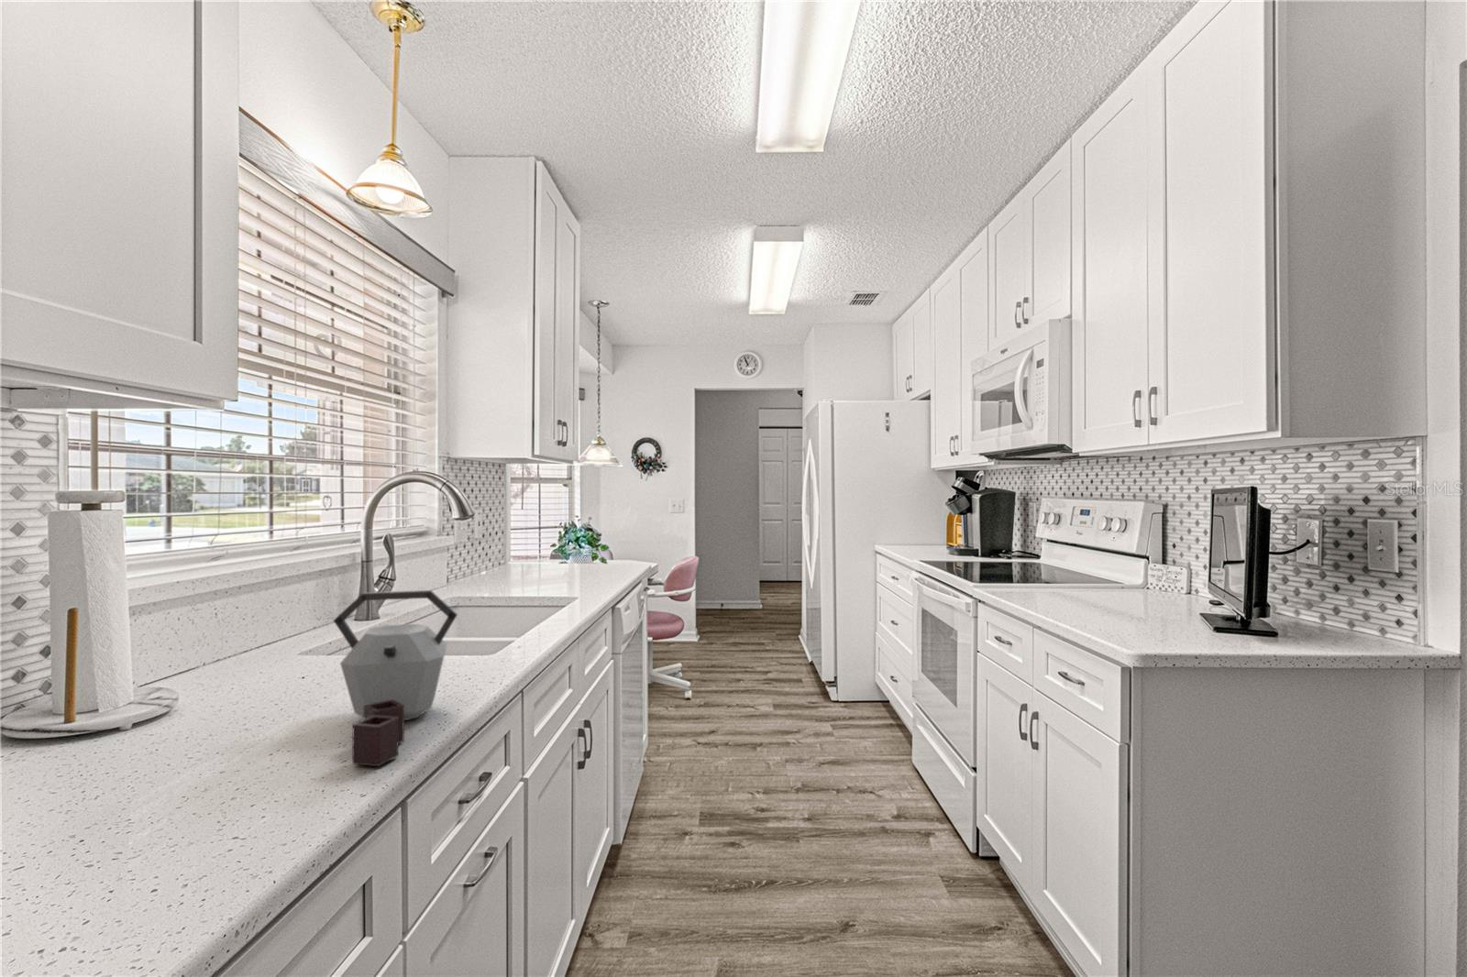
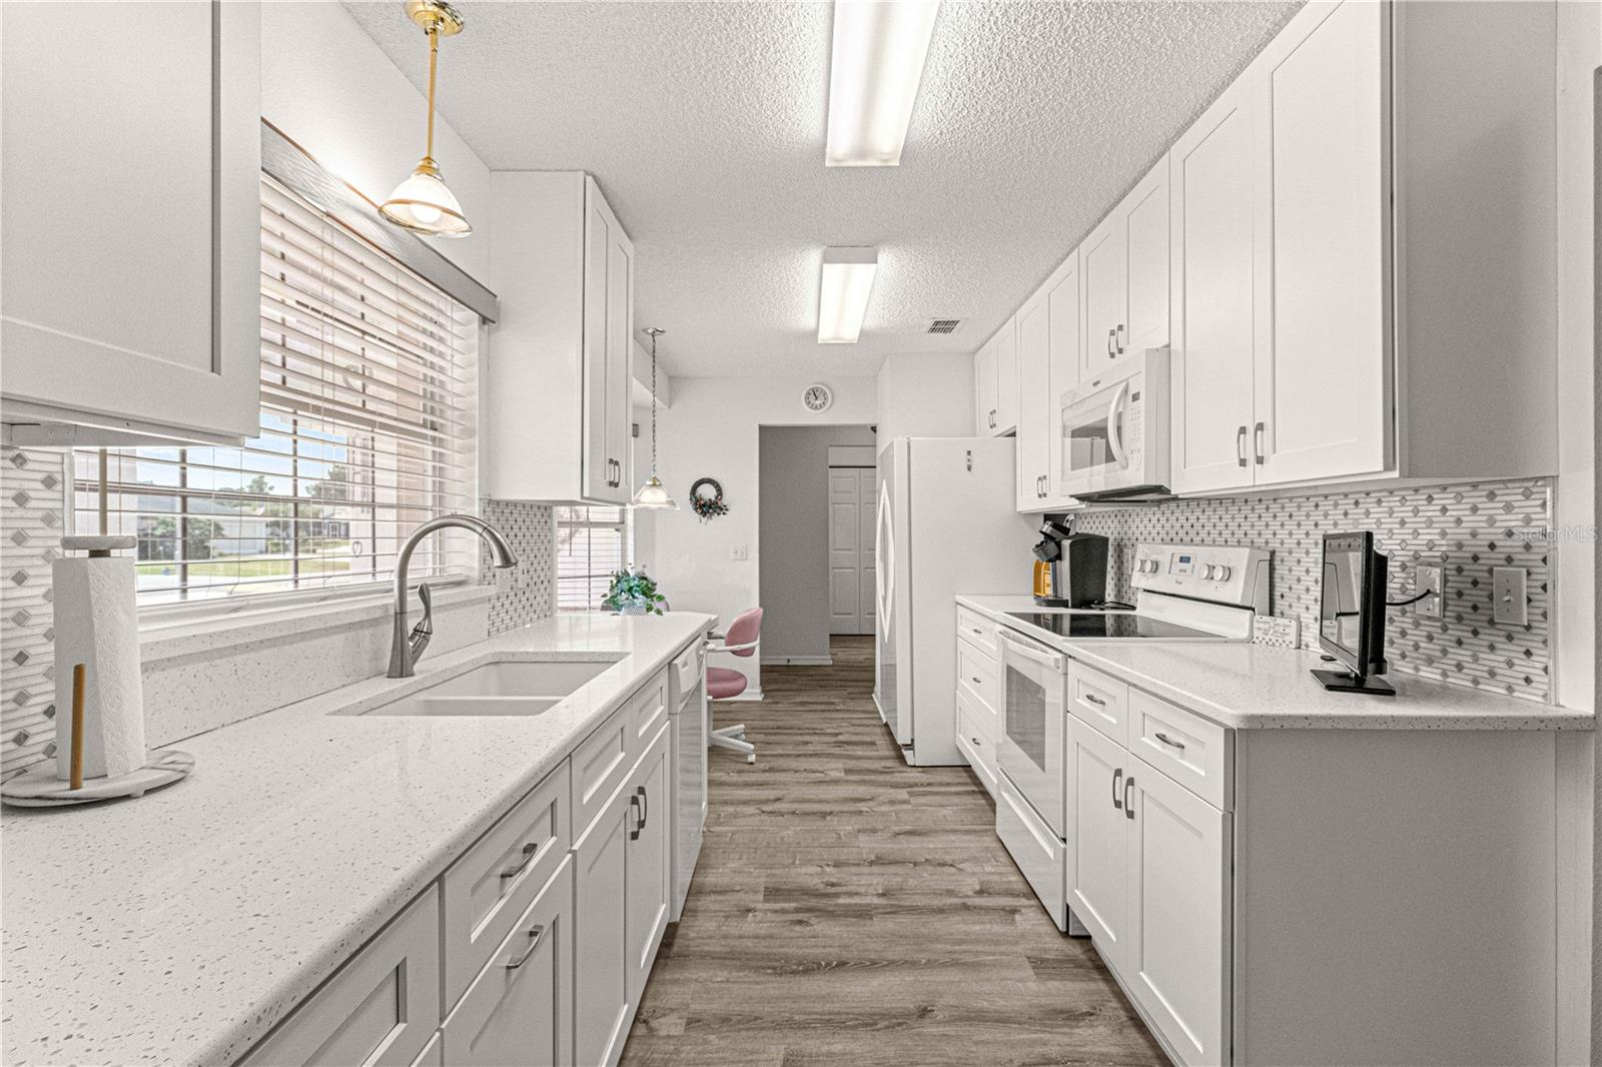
- kettle [332,589,458,768]
